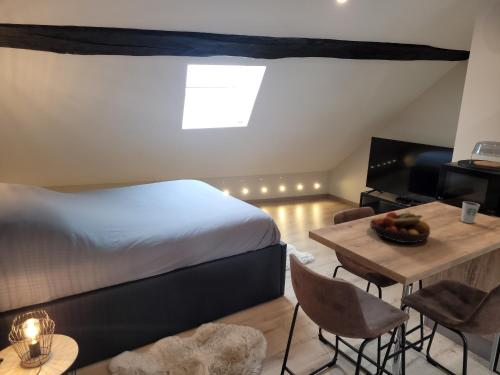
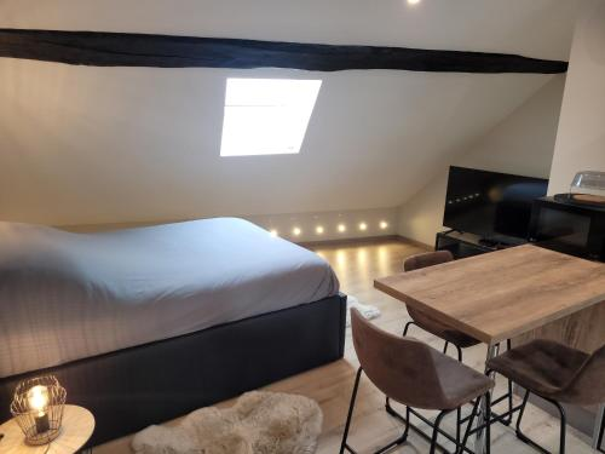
- dixie cup [460,200,481,224]
- fruit bowl [369,210,431,244]
